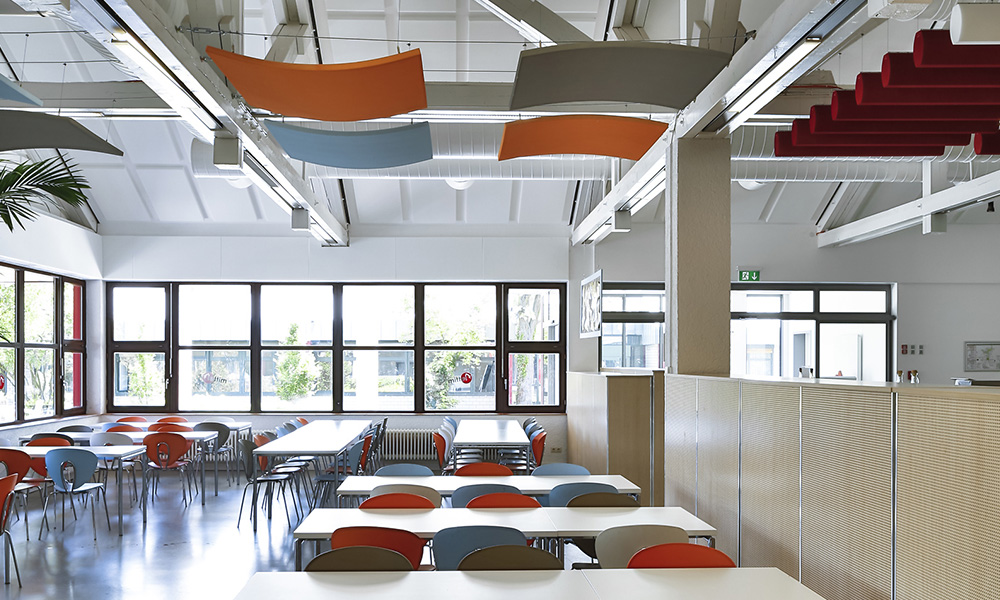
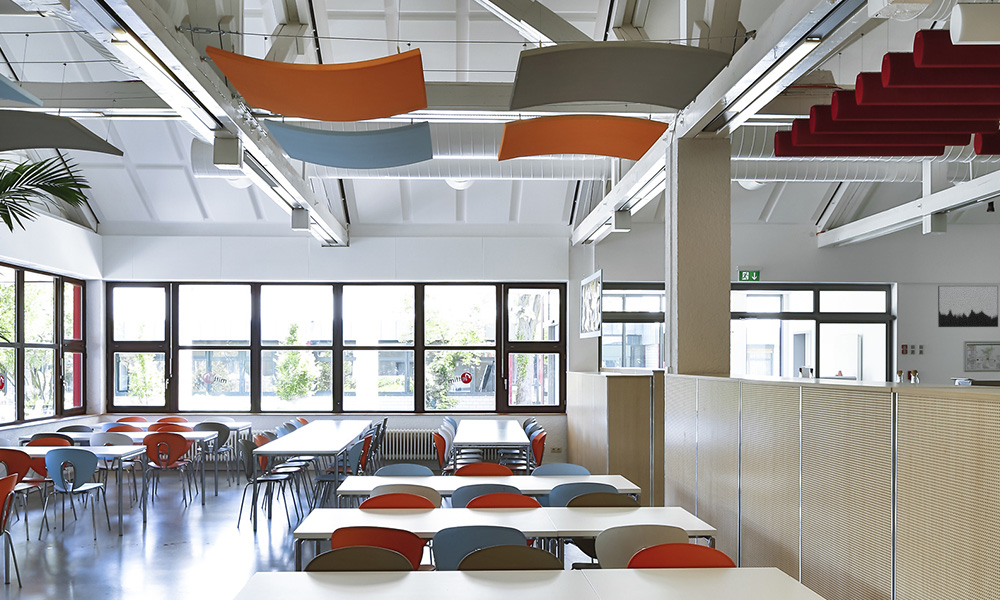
+ wall art [937,285,999,328]
